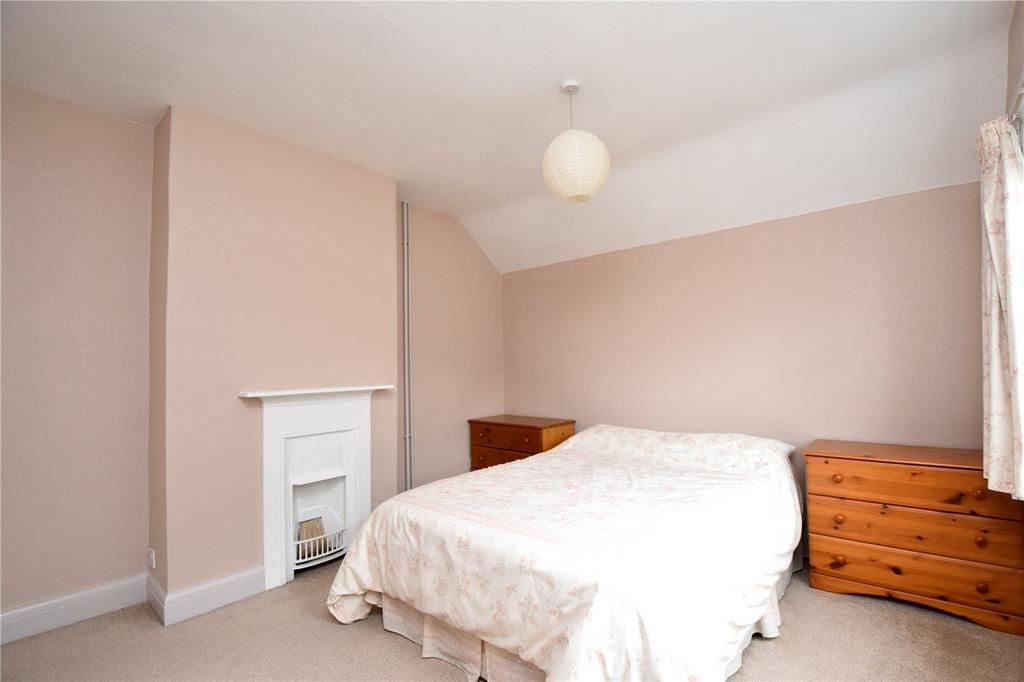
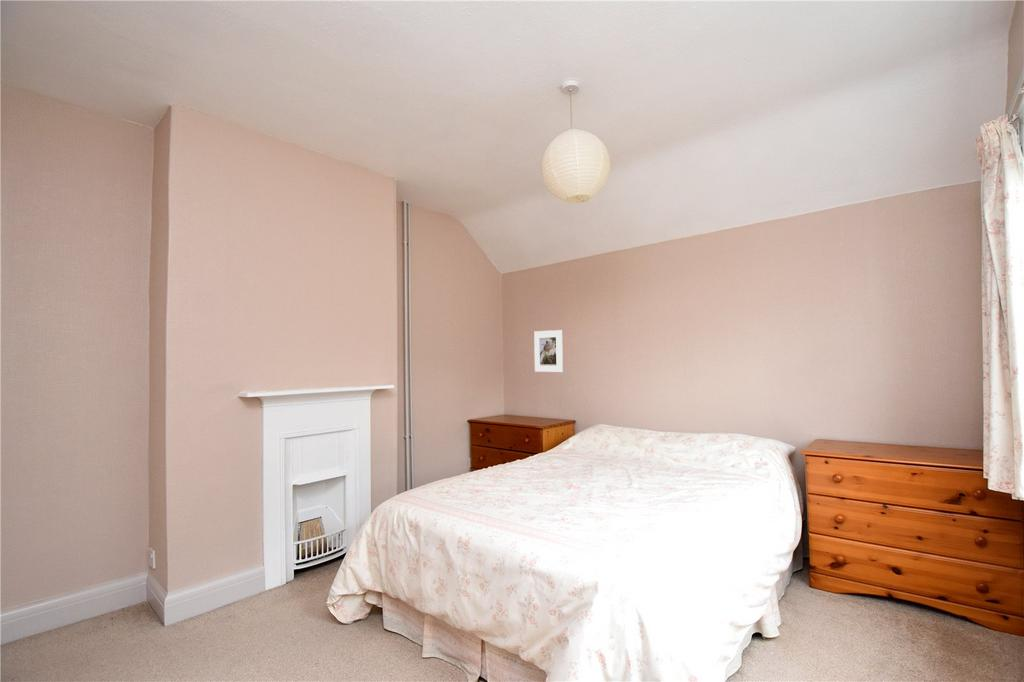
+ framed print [533,329,564,373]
